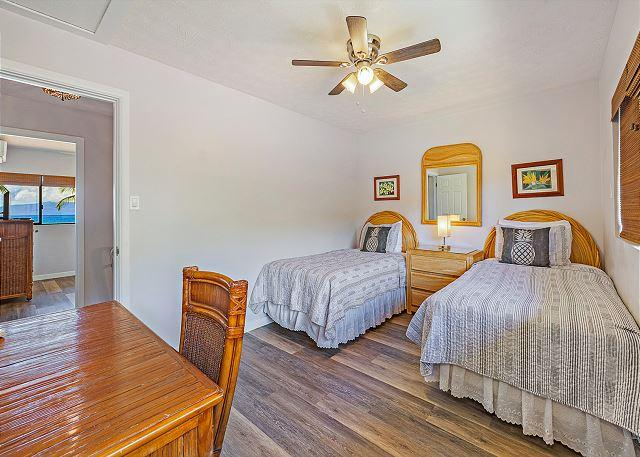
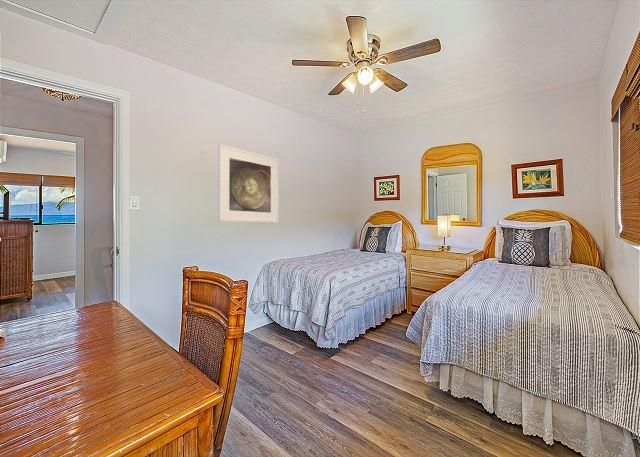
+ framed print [217,144,279,223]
